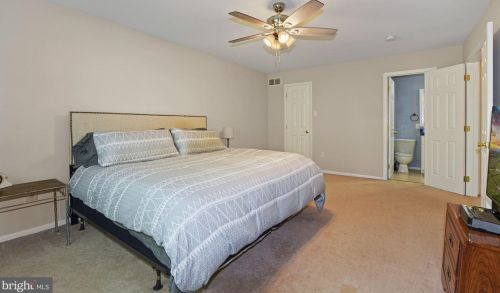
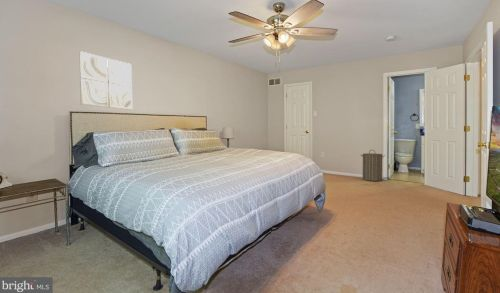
+ wall art [78,50,133,111]
+ laundry hamper [360,149,386,182]
